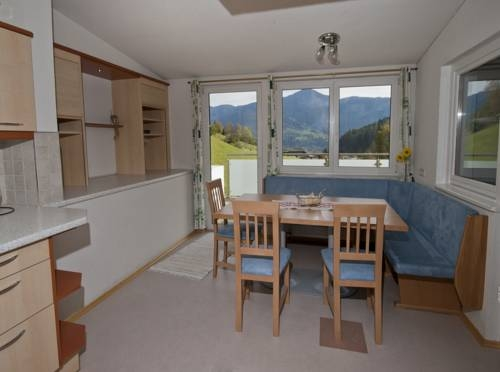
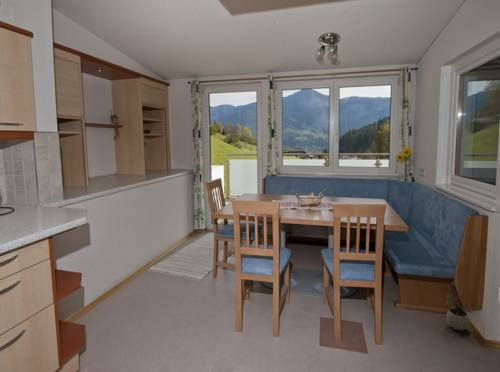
+ potted plant [444,281,471,333]
